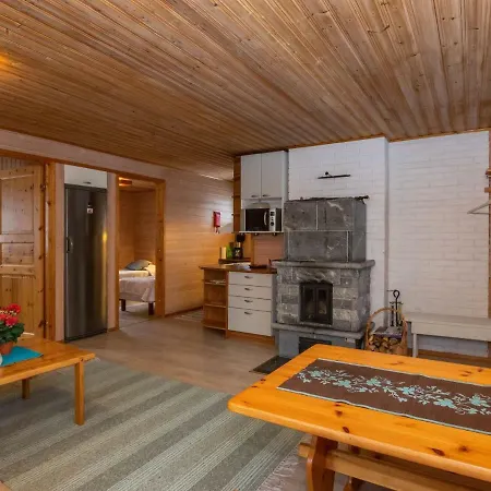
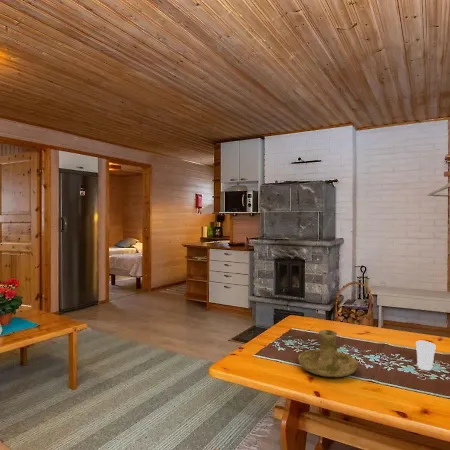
+ candle holder [297,329,359,378]
+ cup [415,340,437,371]
